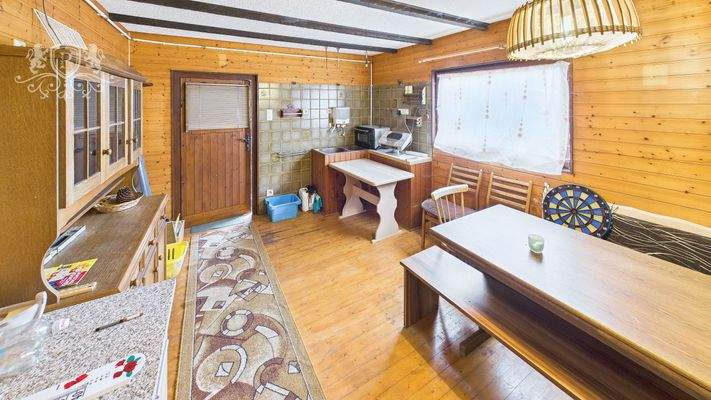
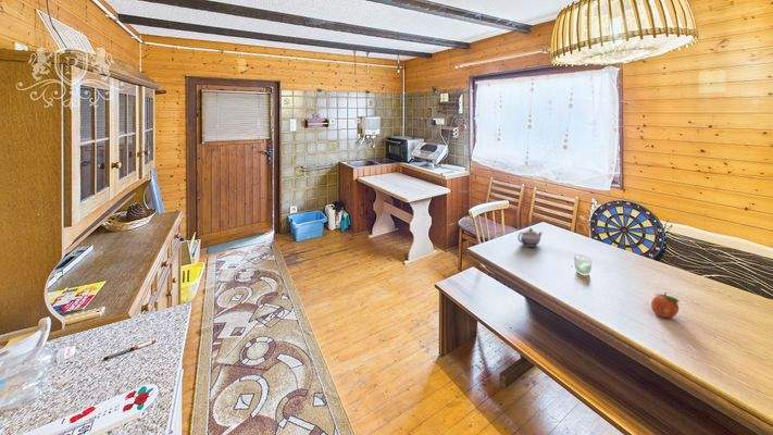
+ fruit [650,291,681,319]
+ teapot [516,227,543,248]
